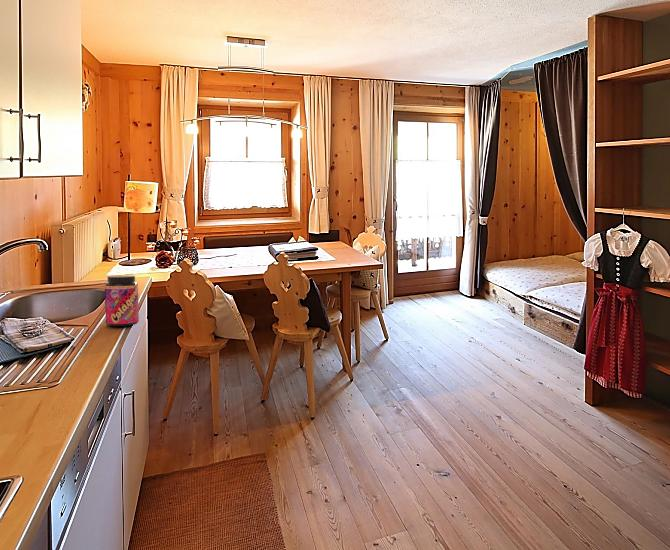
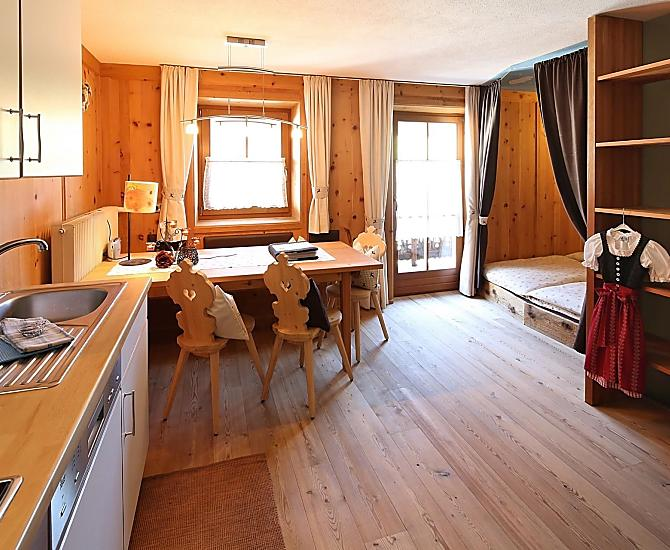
- jar [104,275,140,327]
